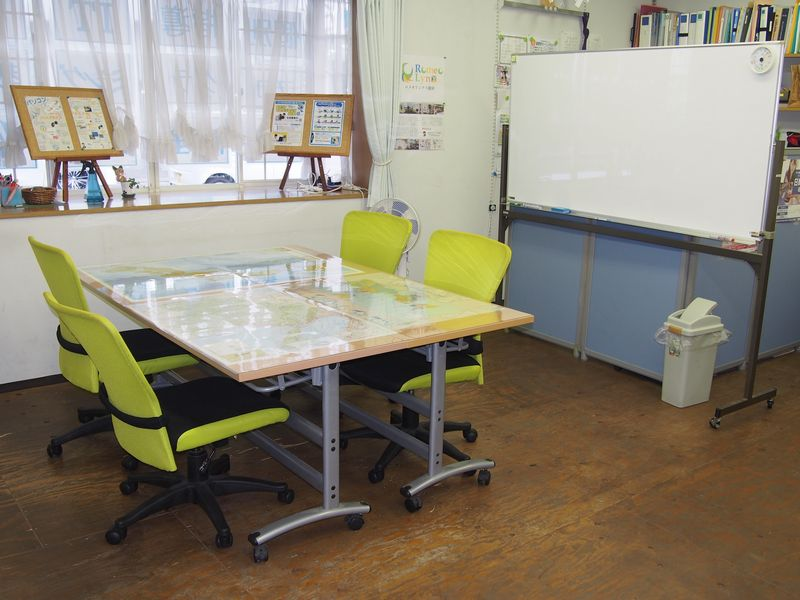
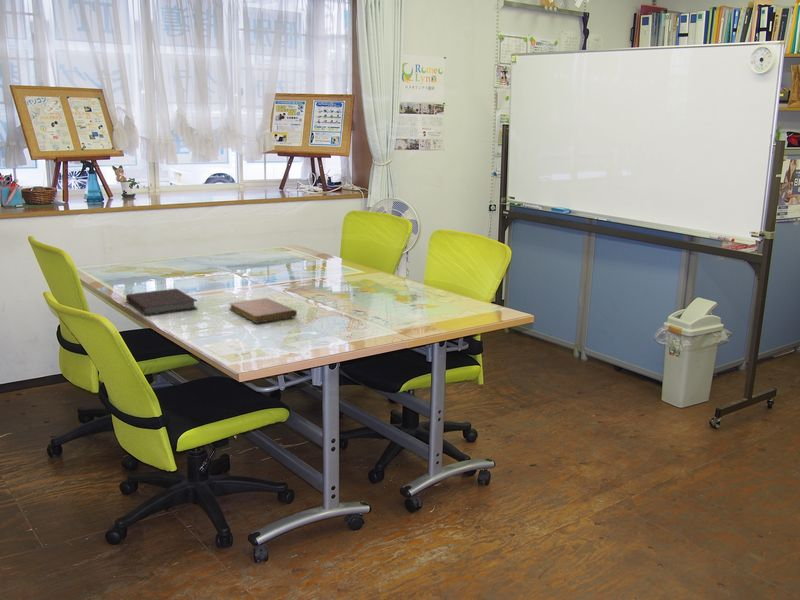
+ notebook [125,288,198,316]
+ notebook [228,297,298,324]
